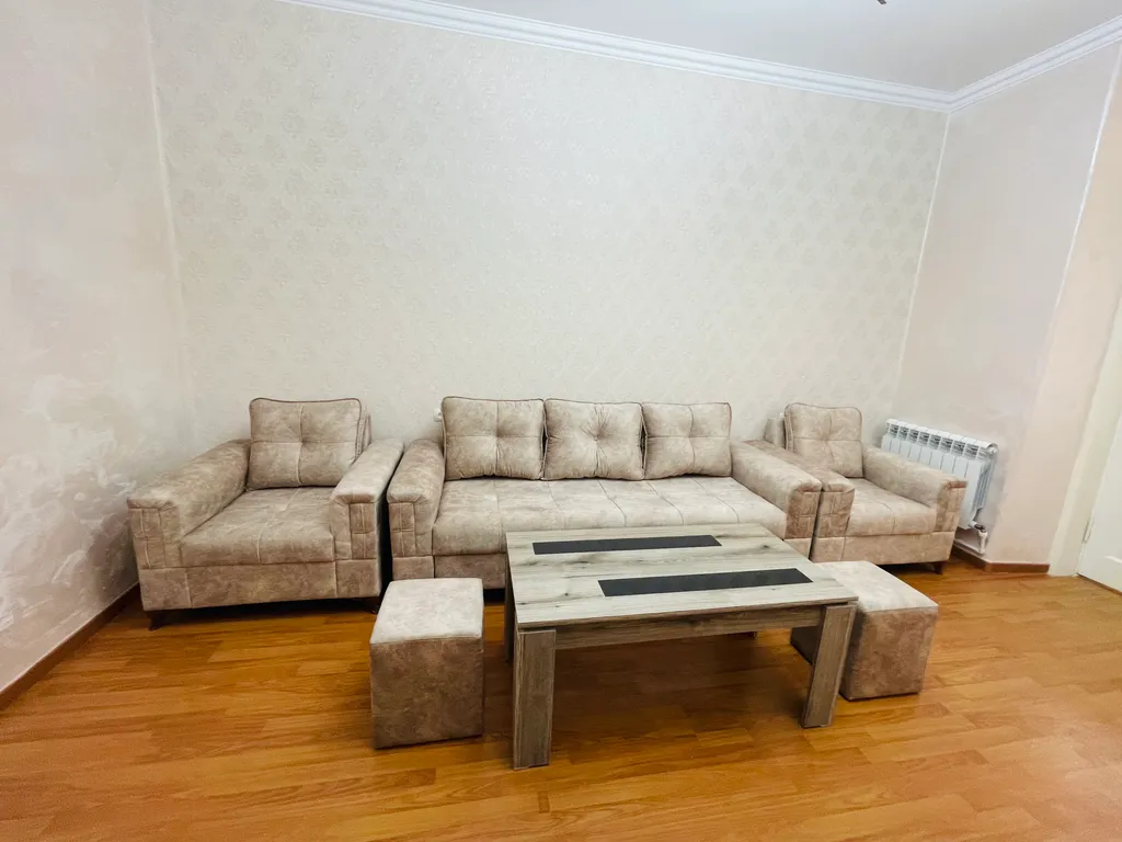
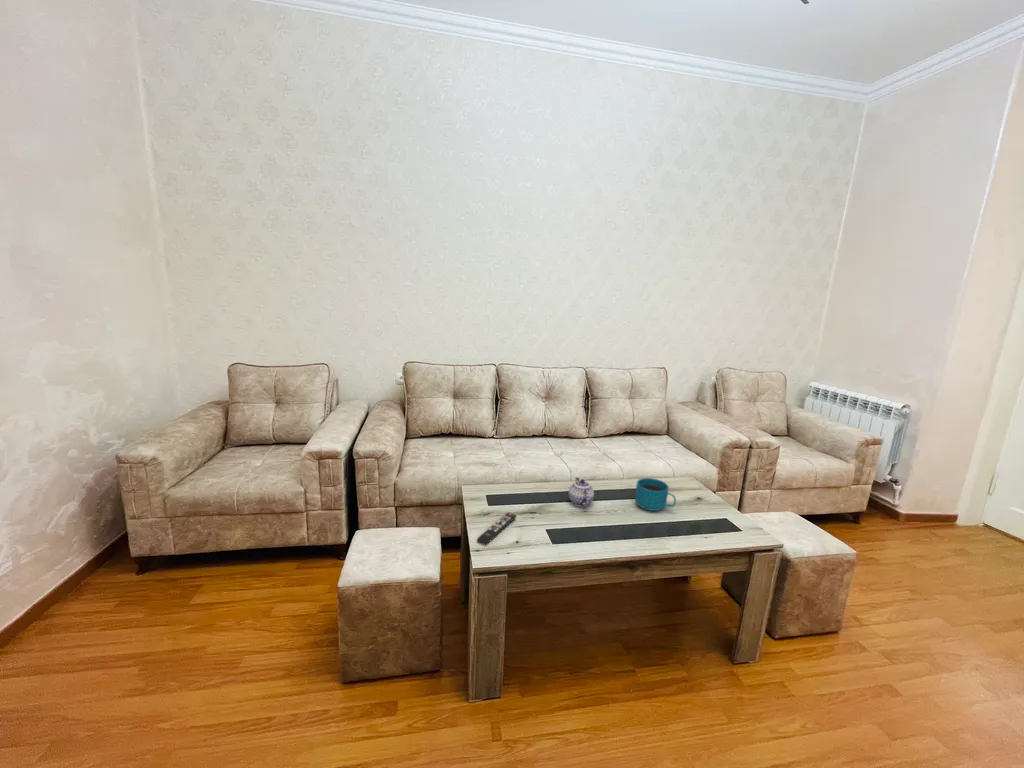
+ teapot [568,476,595,508]
+ cup [634,477,677,512]
+ remote control [476,511,517,547]
